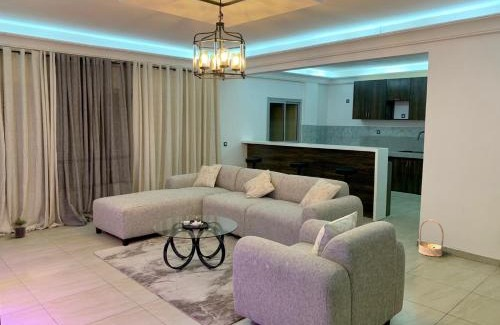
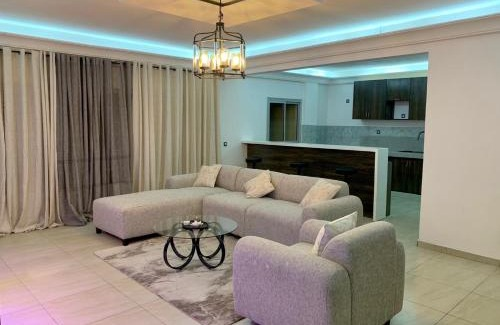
- basket [418,219,445,257]
- potted plant [10,217,28,239]
